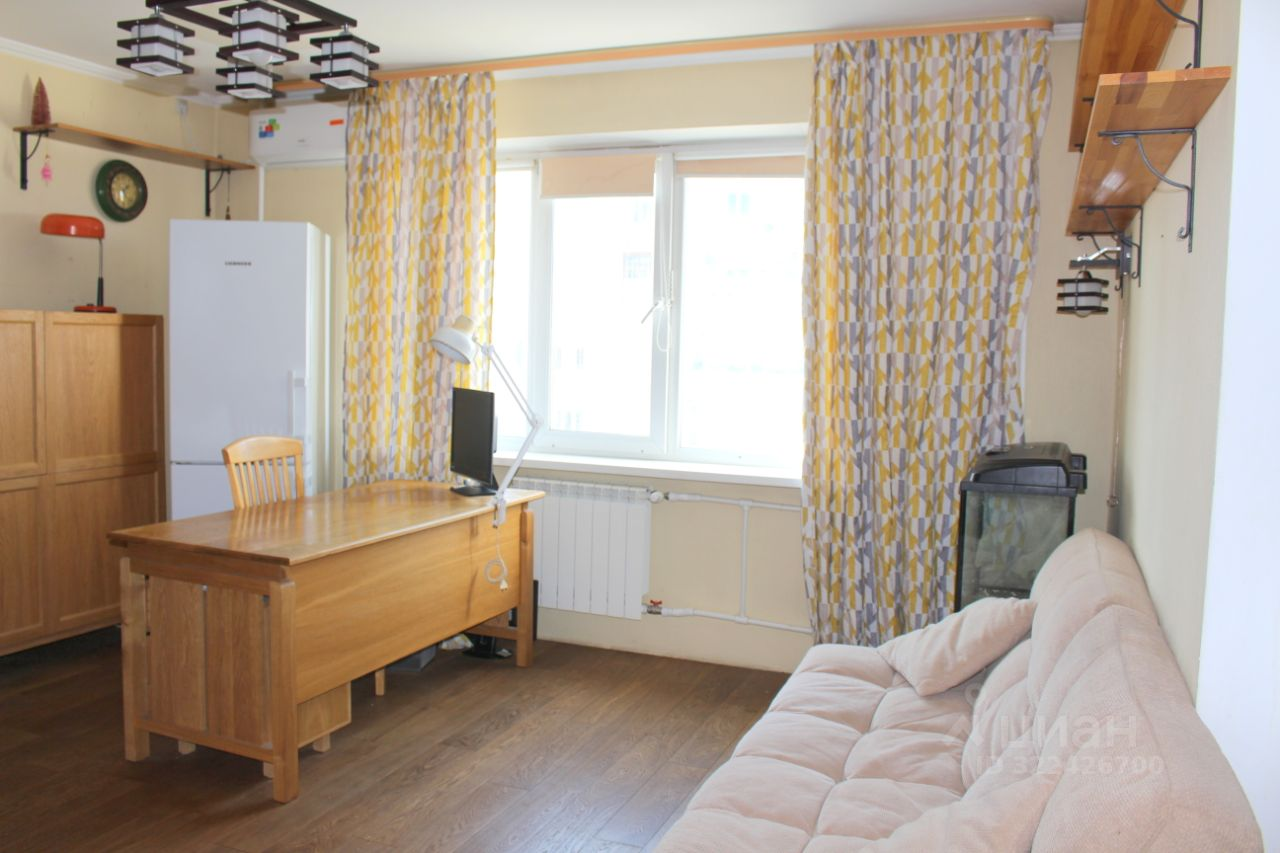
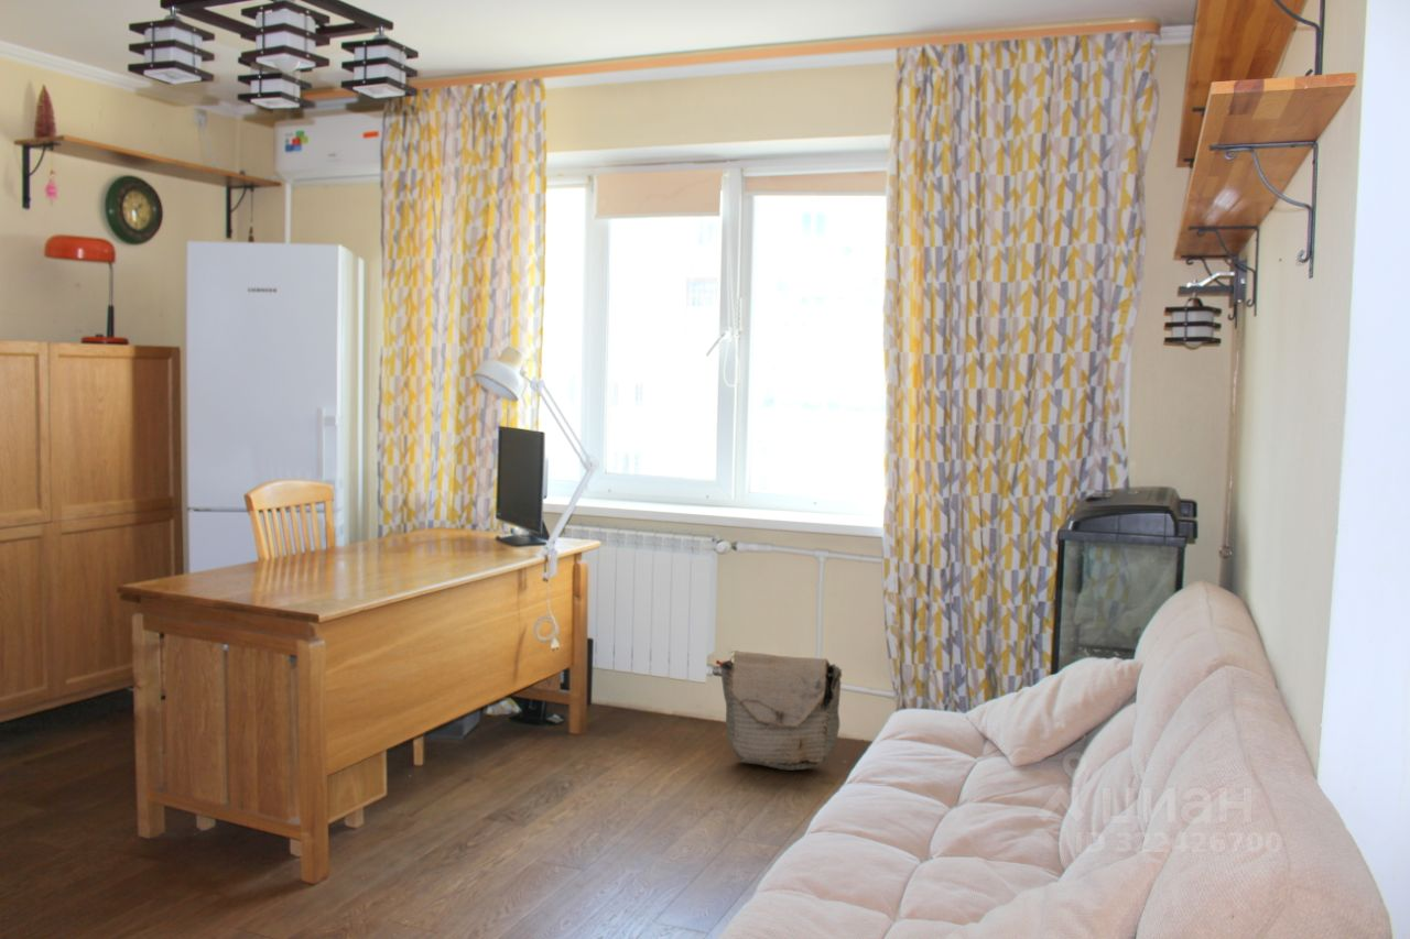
+ bag [719,649,844,772]
